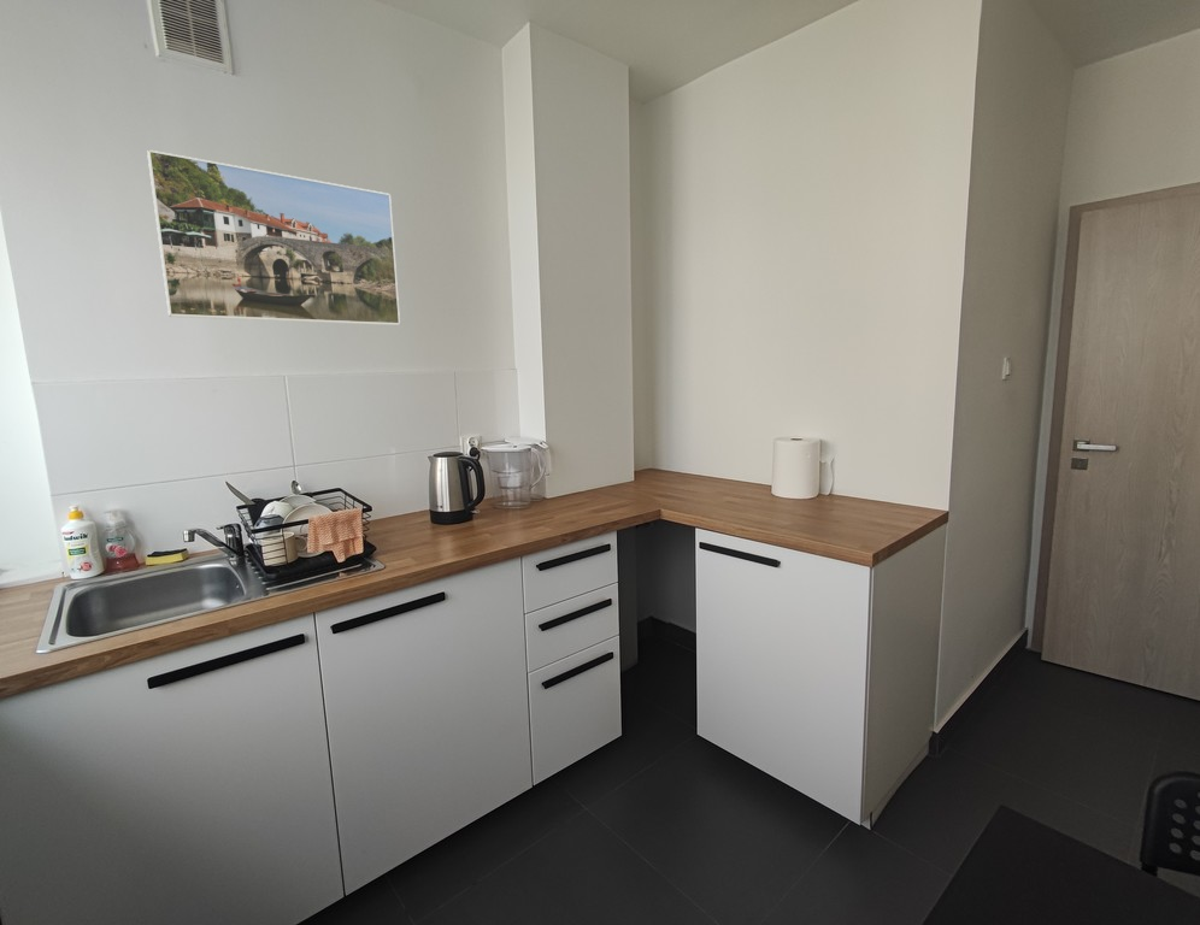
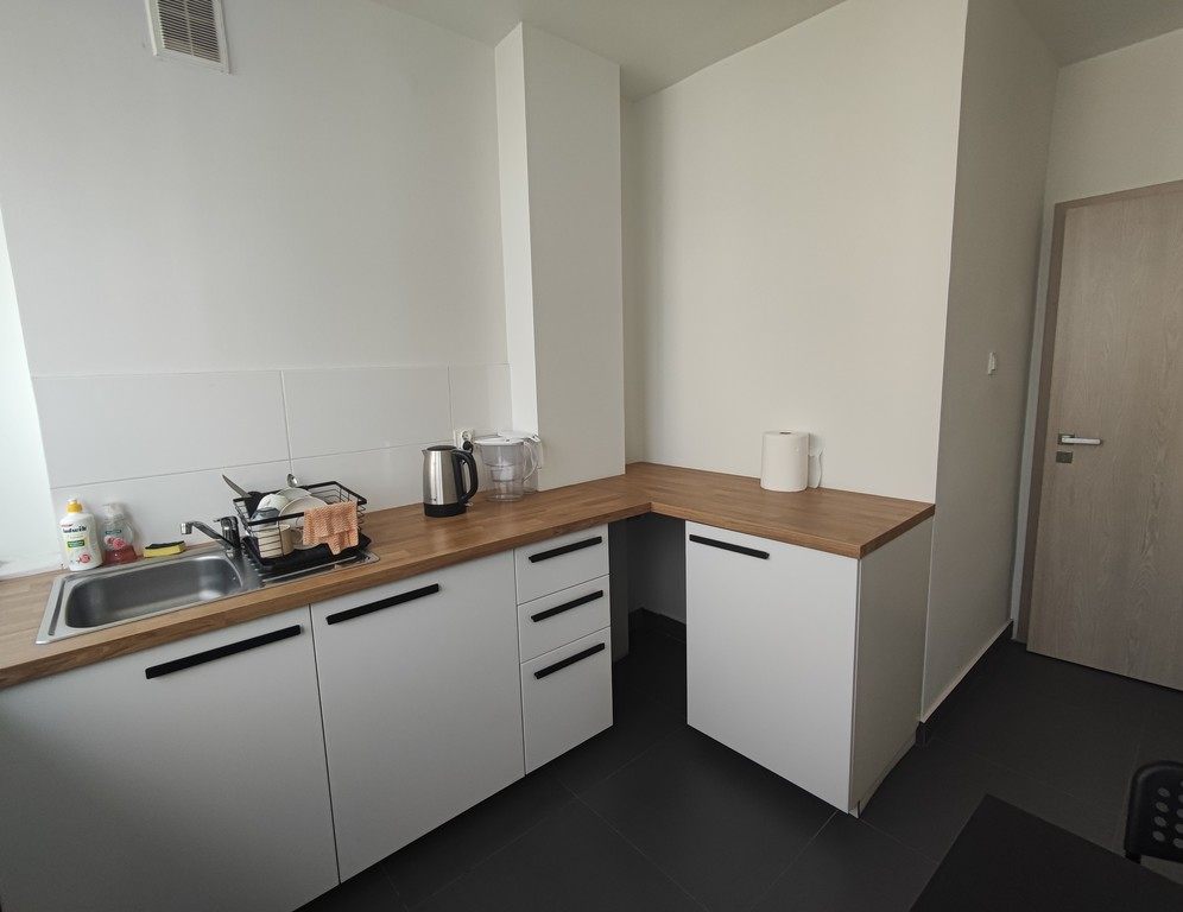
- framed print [146,148,401,326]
